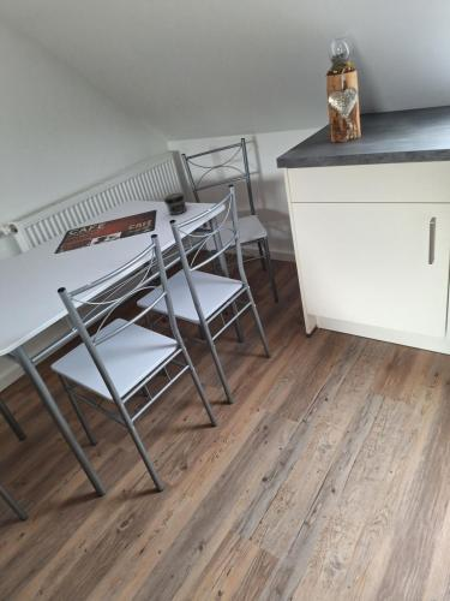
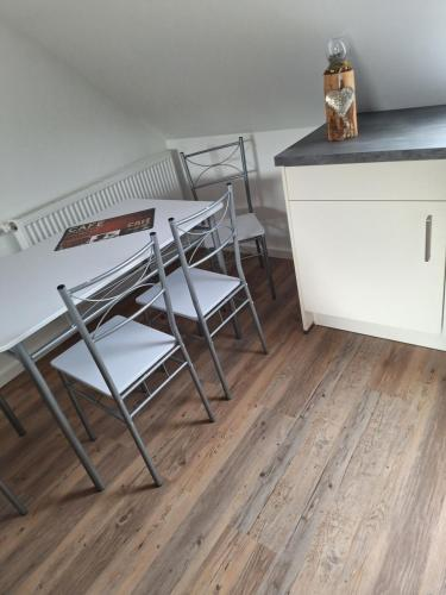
- jar [163,192,187,216]
